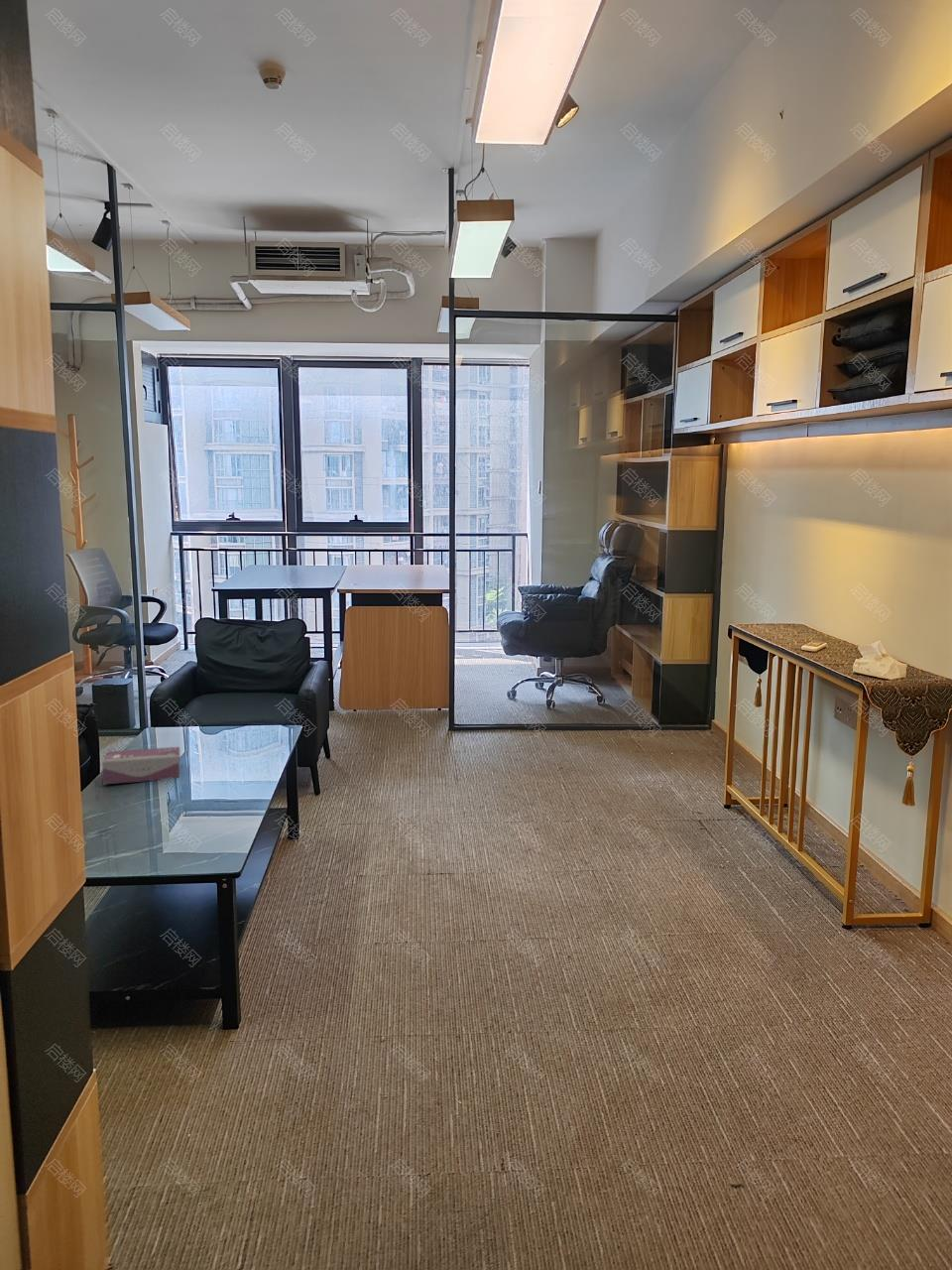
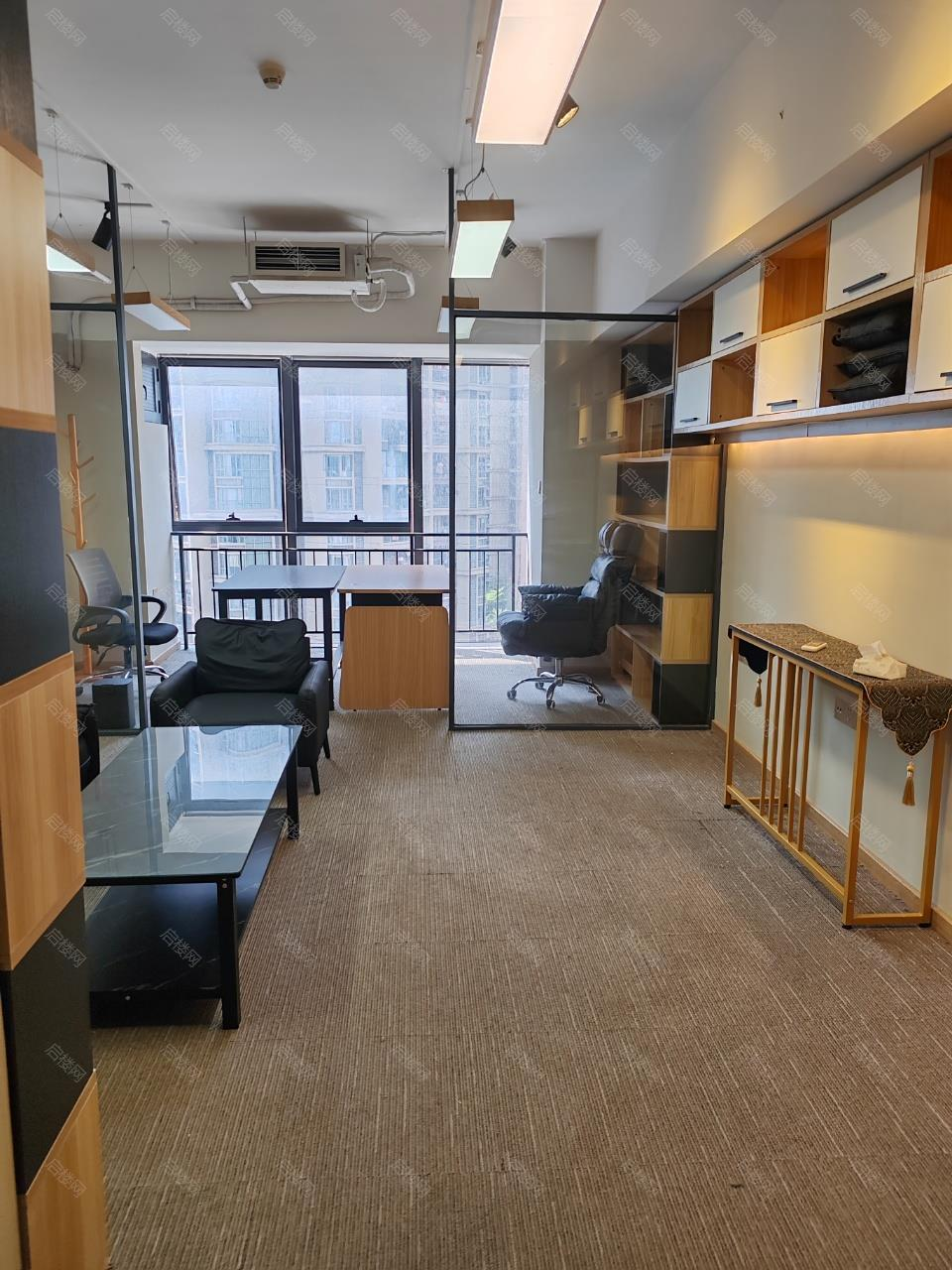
- tissue box [101,746,181,785]
